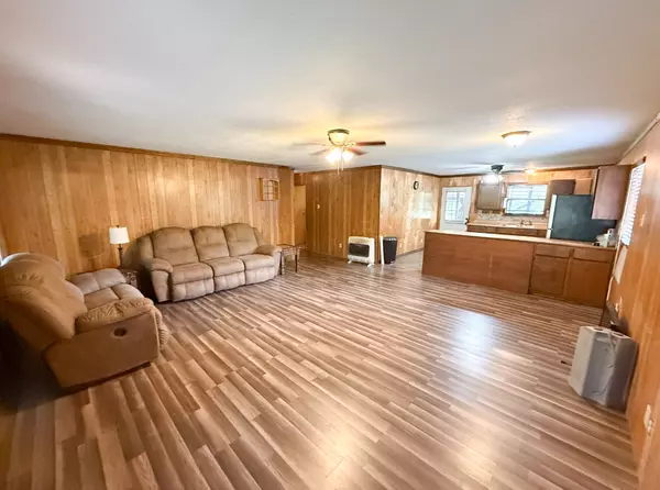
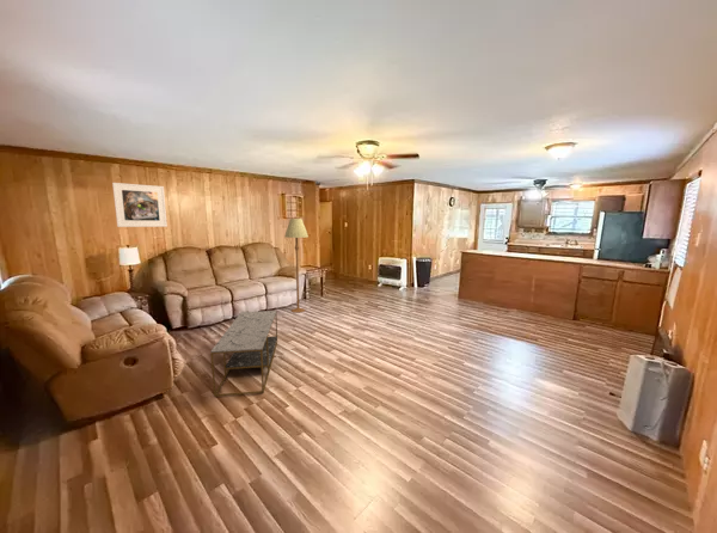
+ coffee table [209,310,278,398]
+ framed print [111,182,168,228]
+ floor lamp [283,218,310,314]
